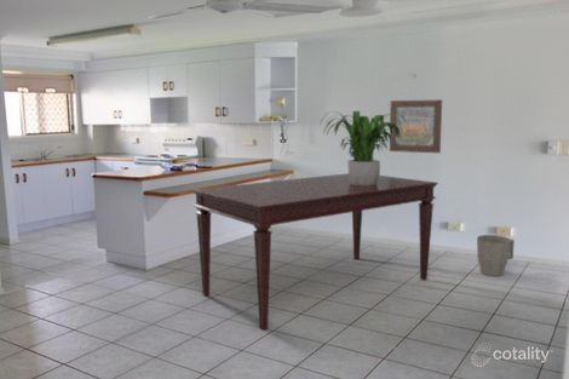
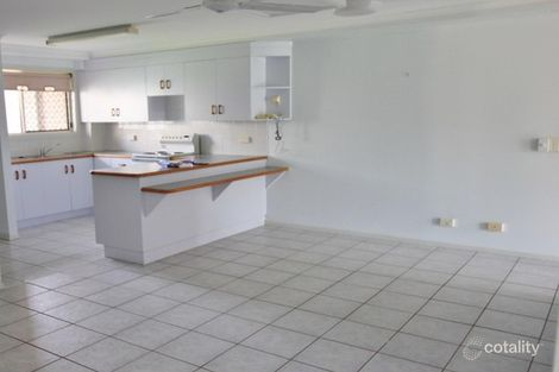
- dining table [191,172,439,331]
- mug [476,234,516,277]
- wall art [389,98,443,154]
- potted plant [318,110,409,185]
